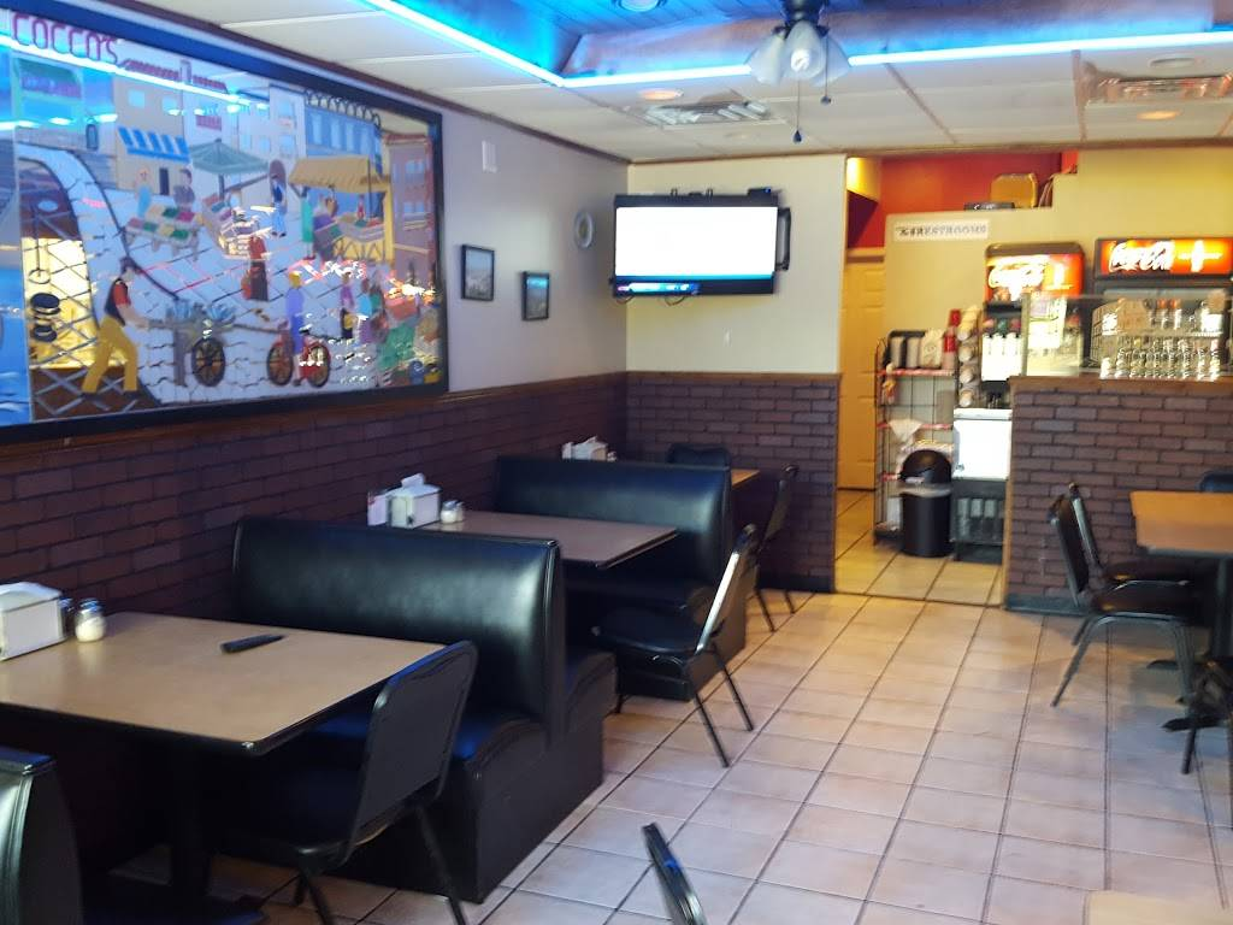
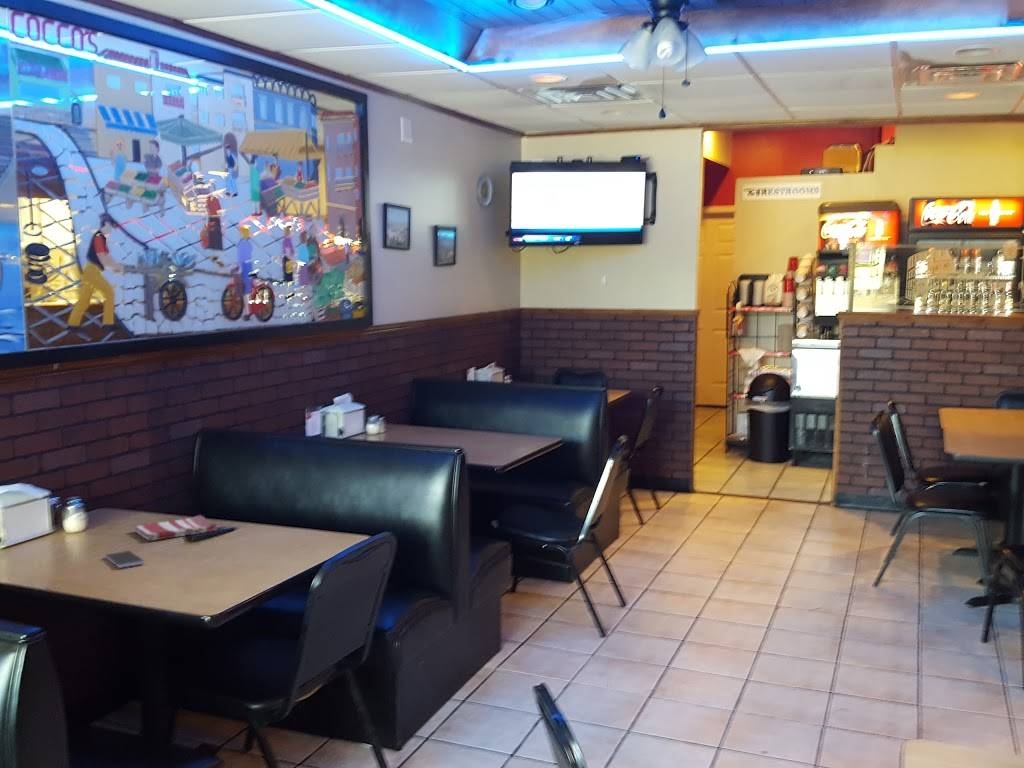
+ smartphone [104,550,145,569]
+ dish towel [132,514,218,542]
